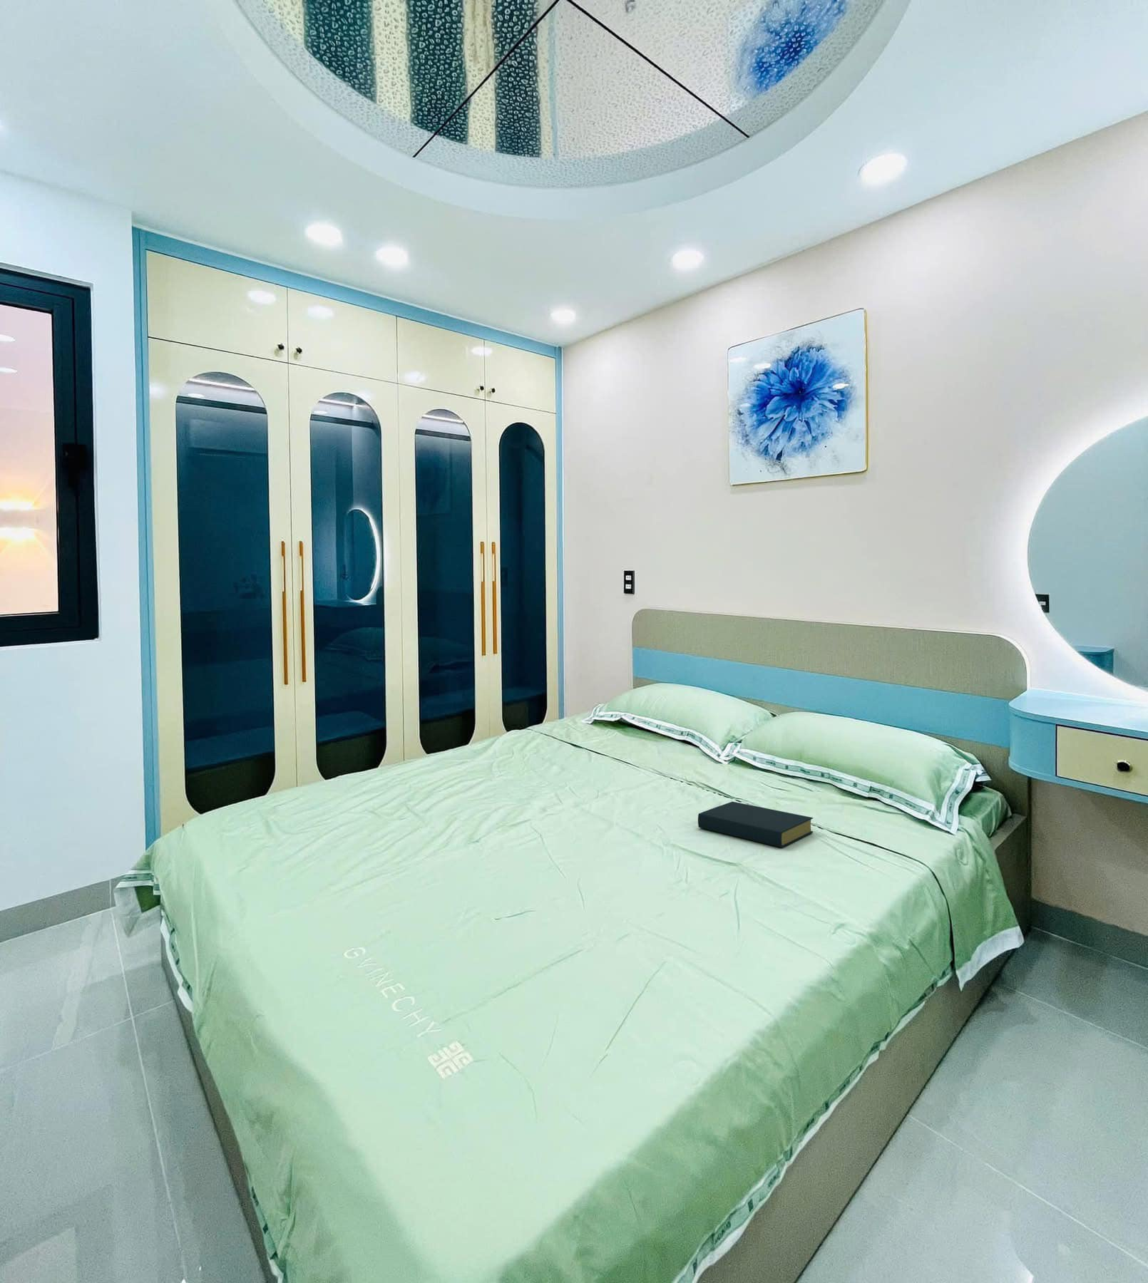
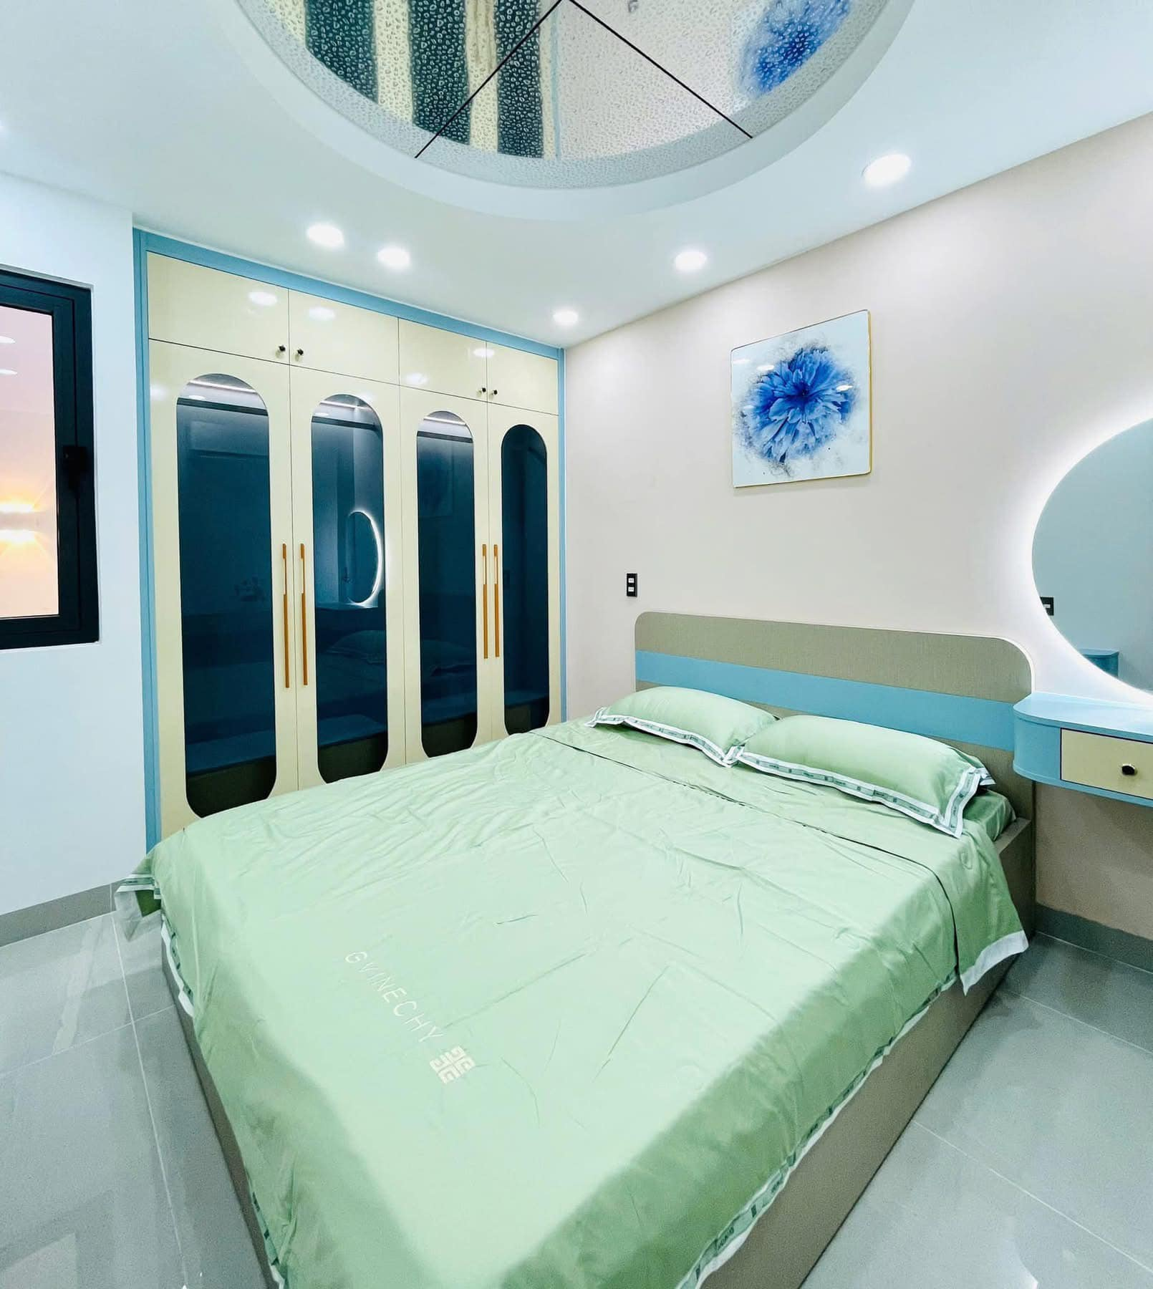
- hardback book [697,801,813,849]
